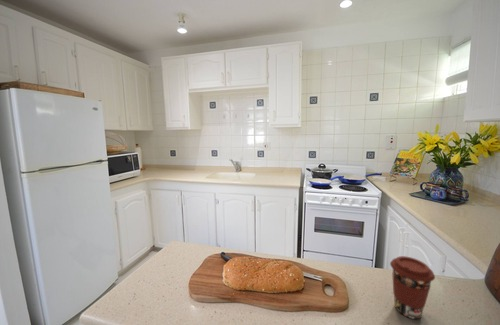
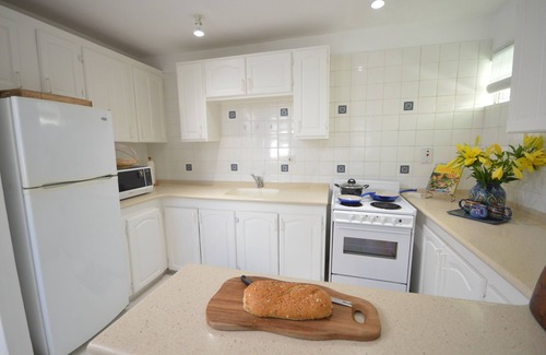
- coffee cup [389,255,436,320]
